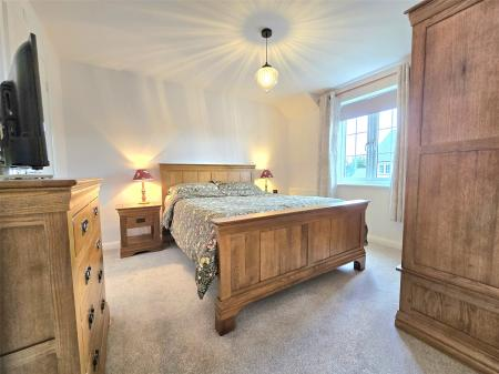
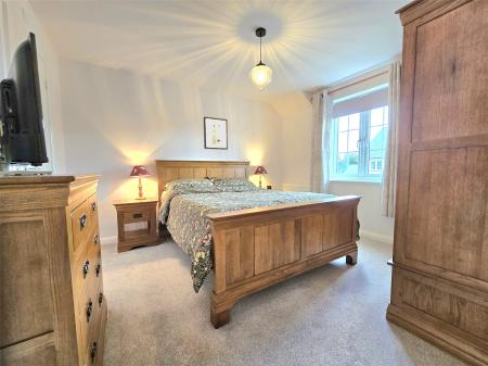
+ wall art [203,116,229,151]
